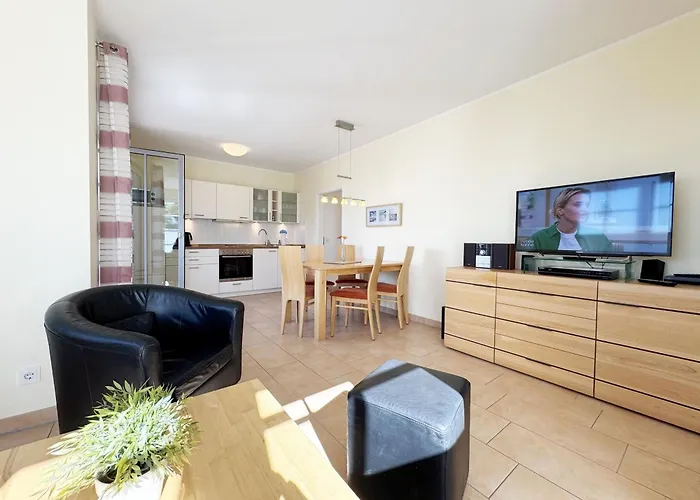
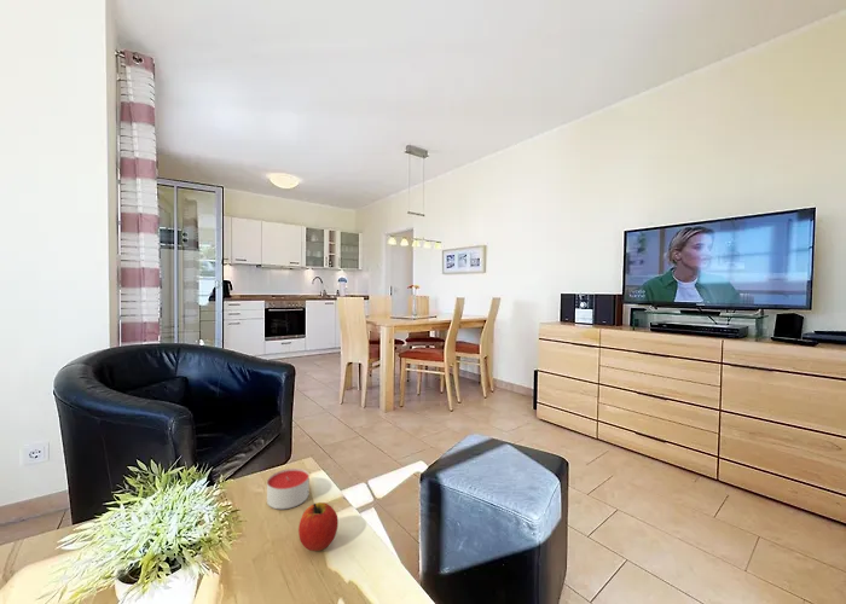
+ apple [297,501,340,552]
+ candle [266,467,311,510]
